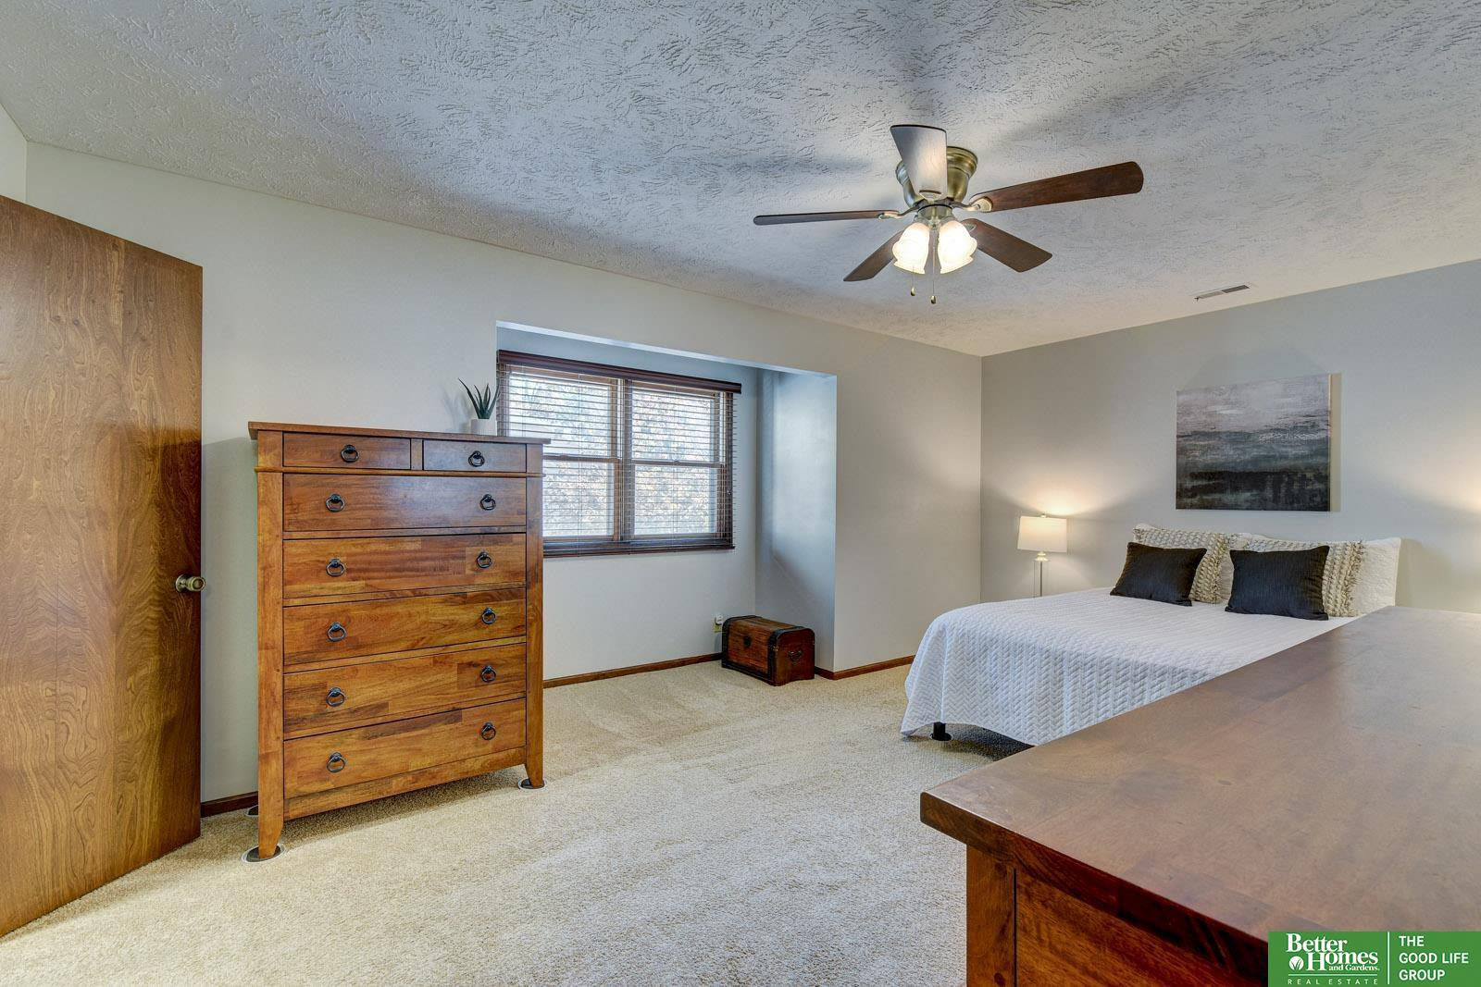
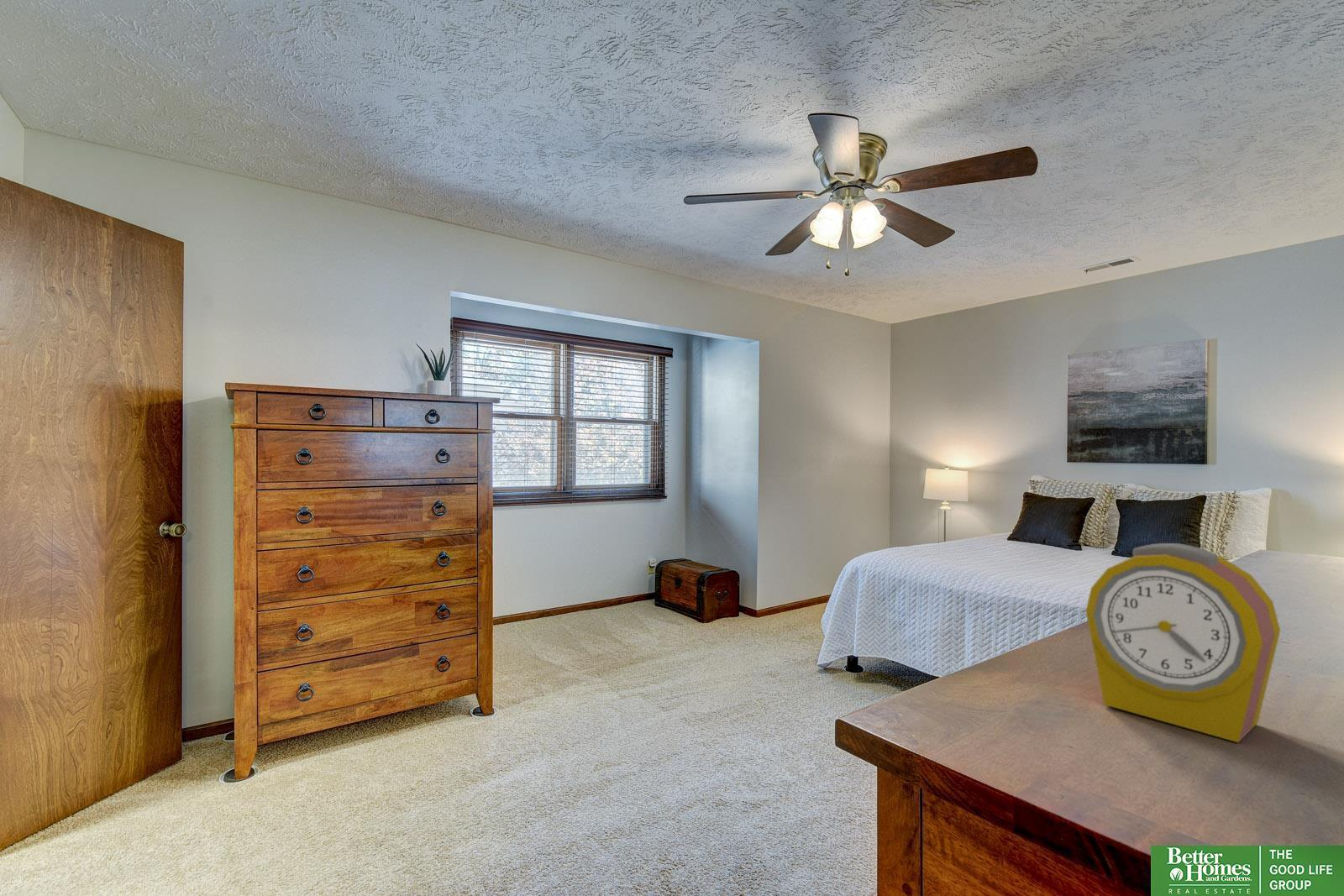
+ alarm clock [1084,542,1281,743]
